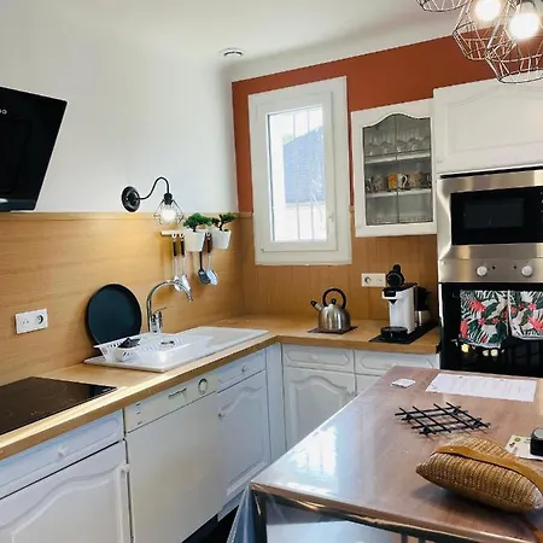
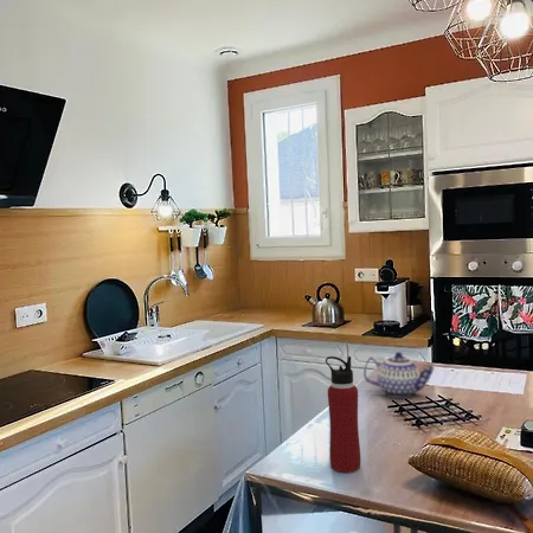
+ teapot [362,351,436,399]
+ water bottle [325,355,361,474]
